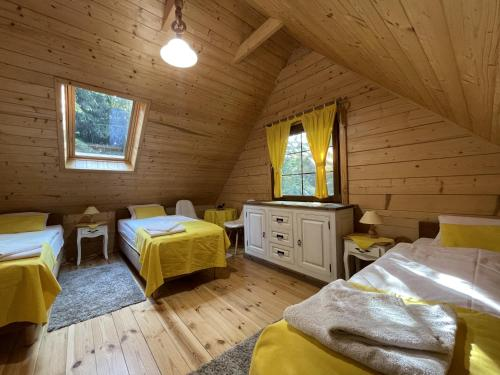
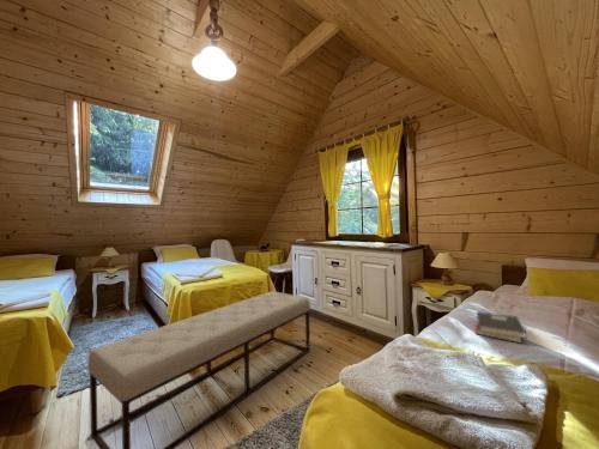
+ bench [86,290,311,449]
+ hardback book [473,310,528,345]
